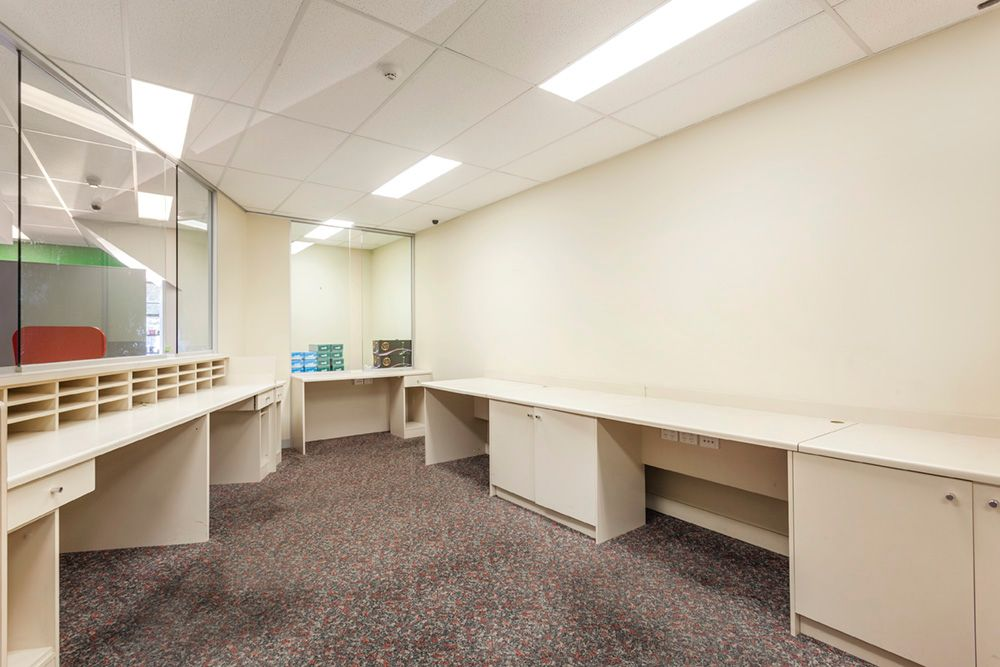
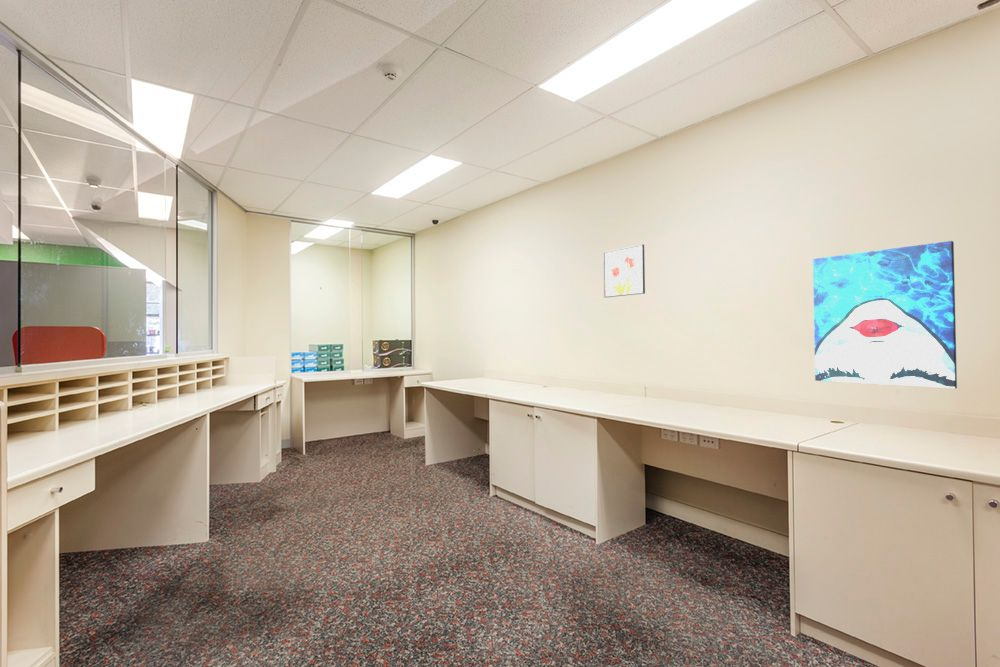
+ wall art [602,243,646,298]
+ wall art [812,240,958,390]
